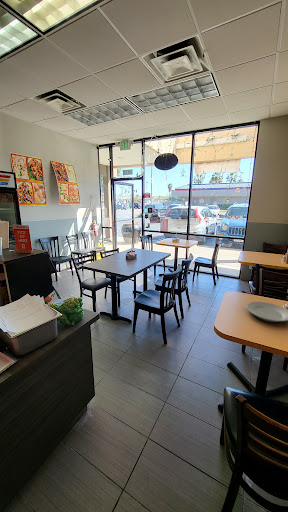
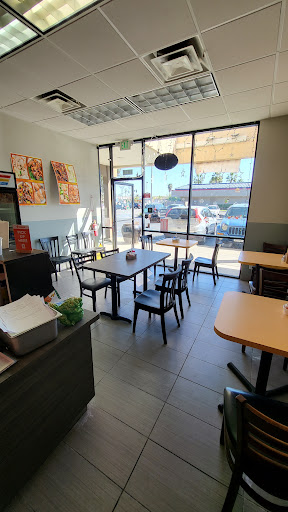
- plate [245,301,288,323]
